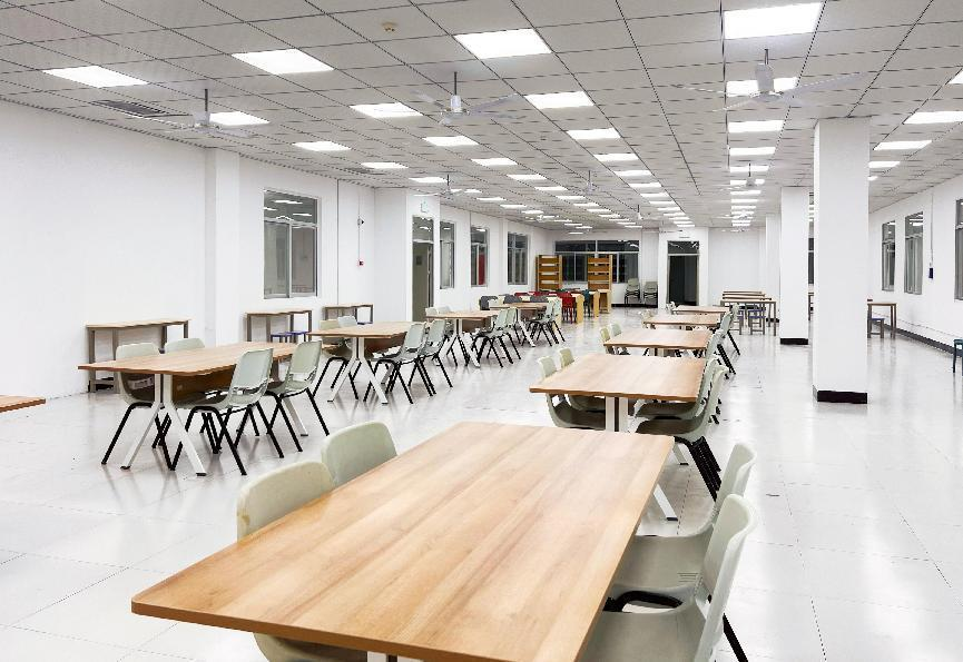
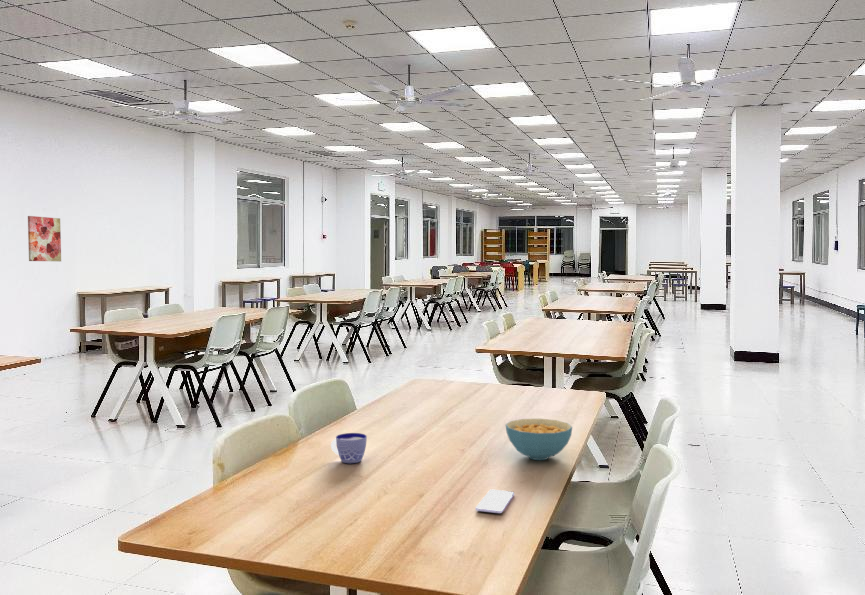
+ cereal bowl [504,418,573,461]
+ smartphone [475,489,515,514]
+ wall art [27,215,62,262]
+ cup [330,432,368,464]
